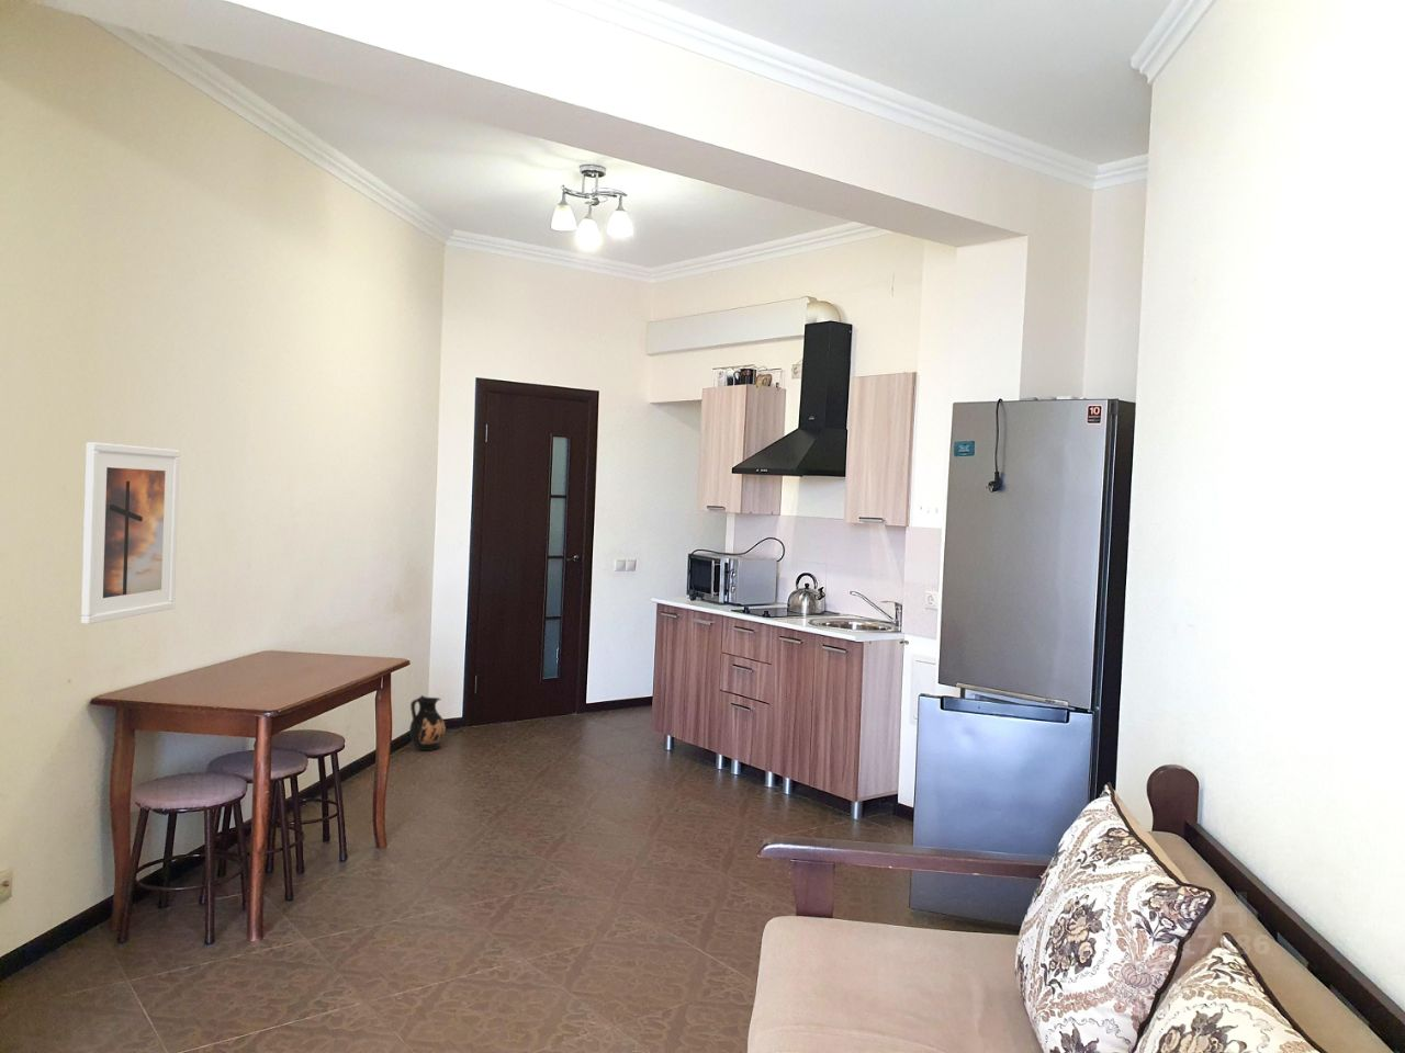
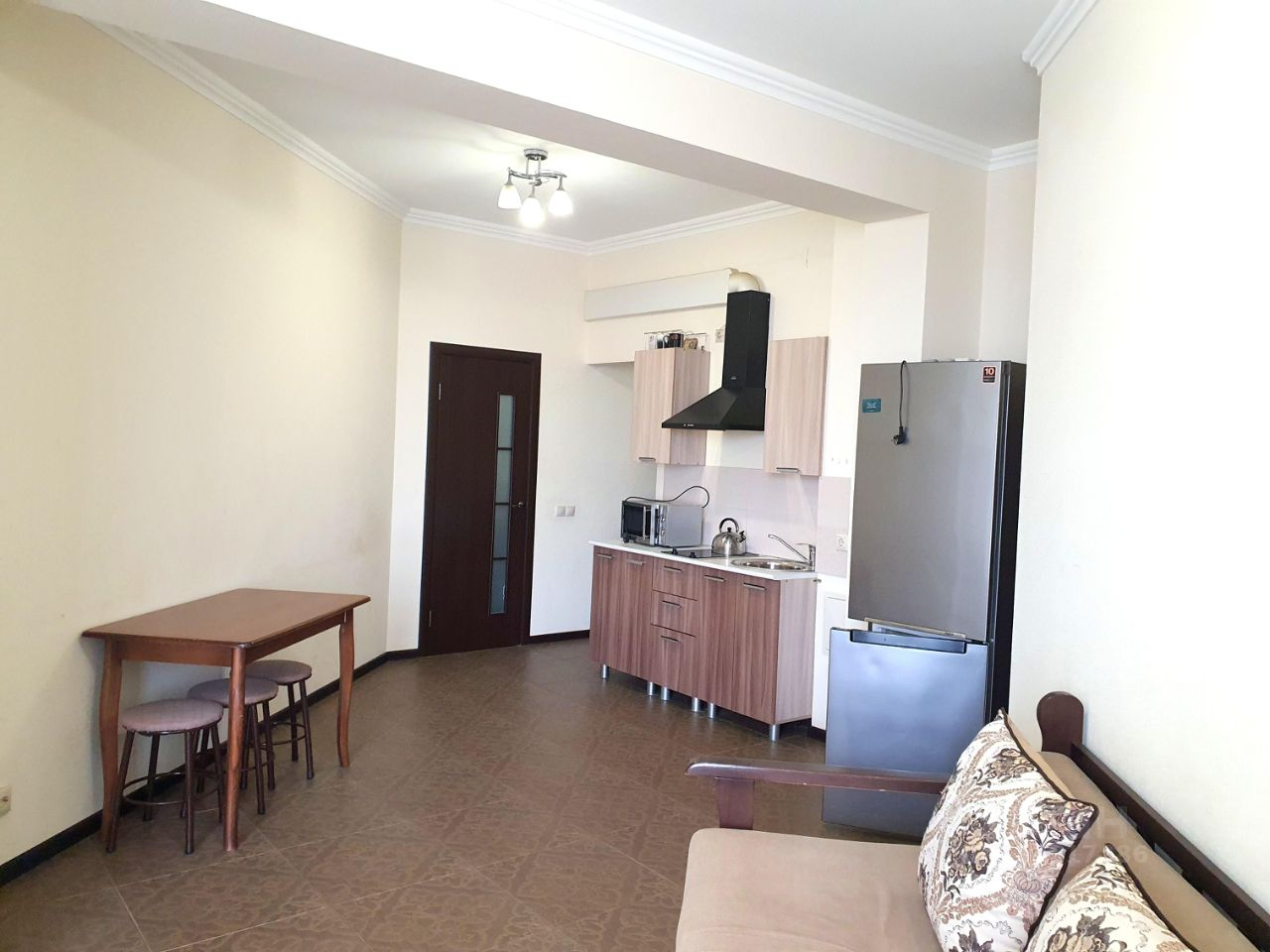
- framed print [80,441,181,625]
- ceramic jug [408,695,447,751]
